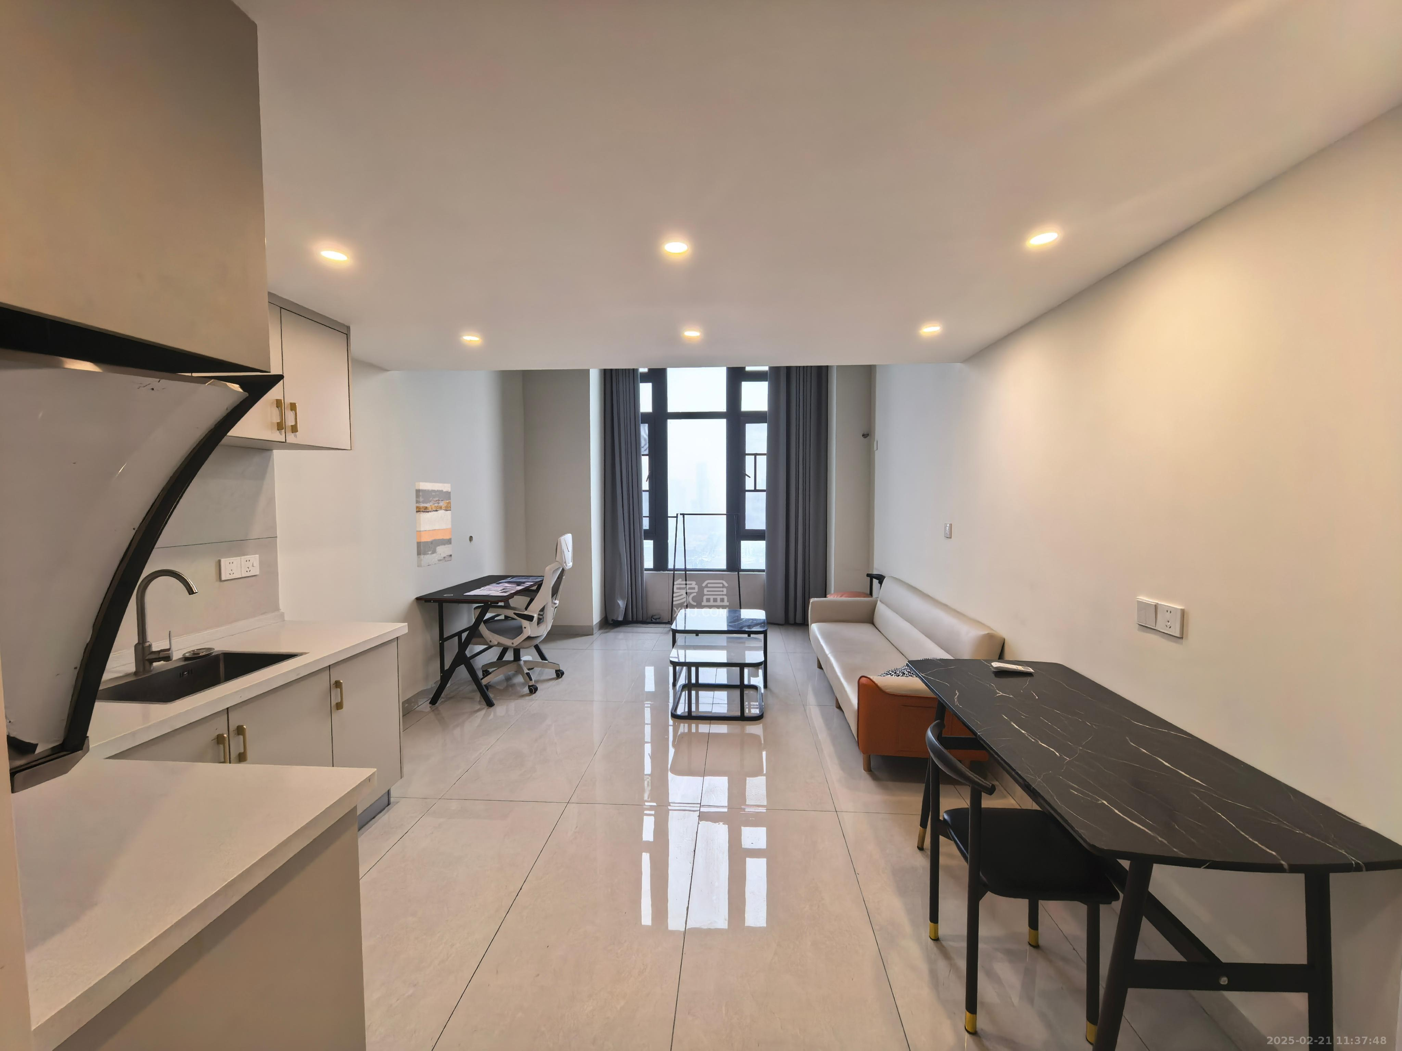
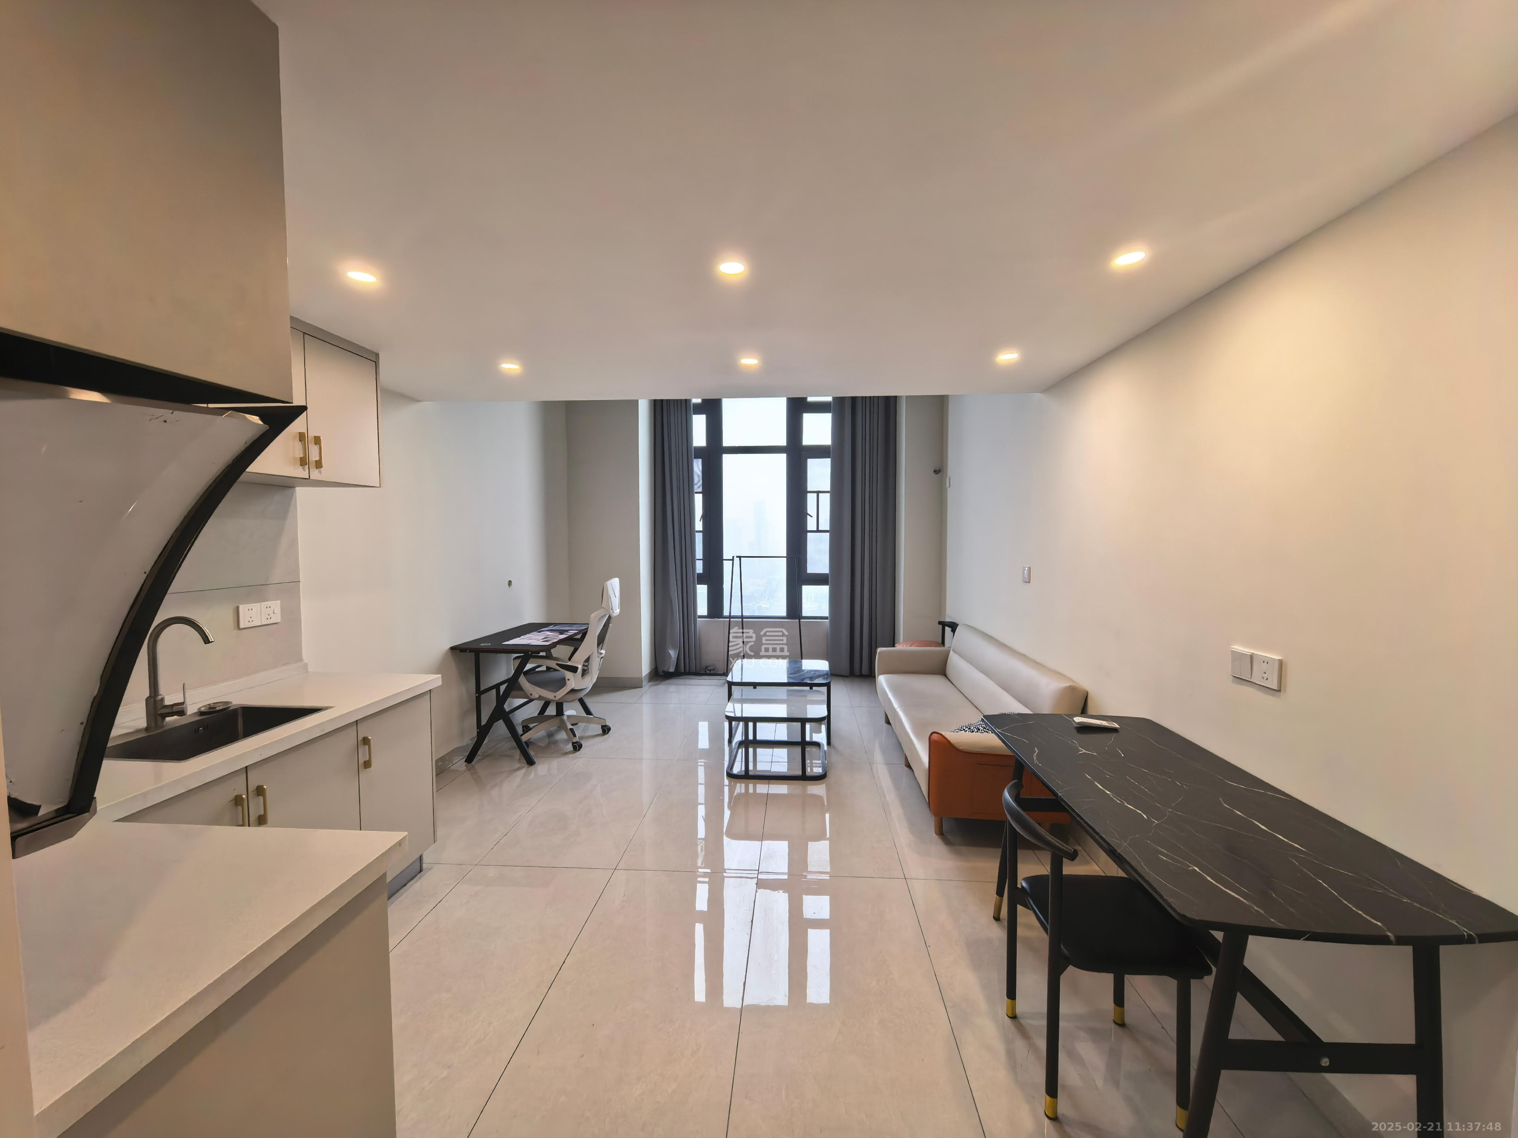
- wall art [415,481,453,567]
